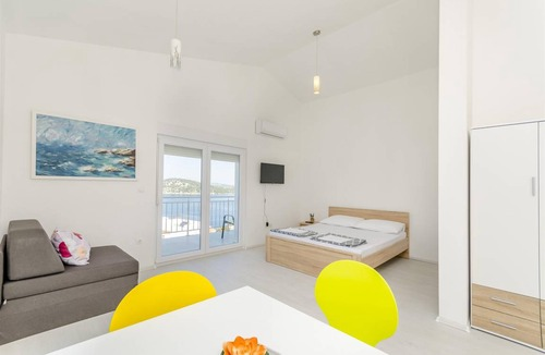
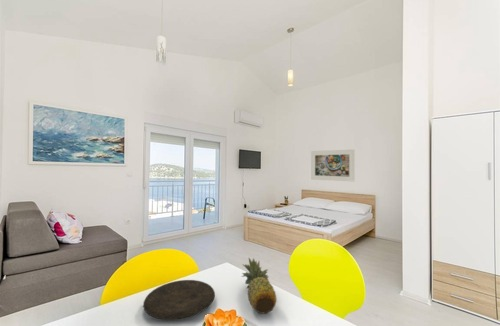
+ fruit [240,257,278,315]
+ plate [142,279,216,321]
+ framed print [310,149,355,183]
